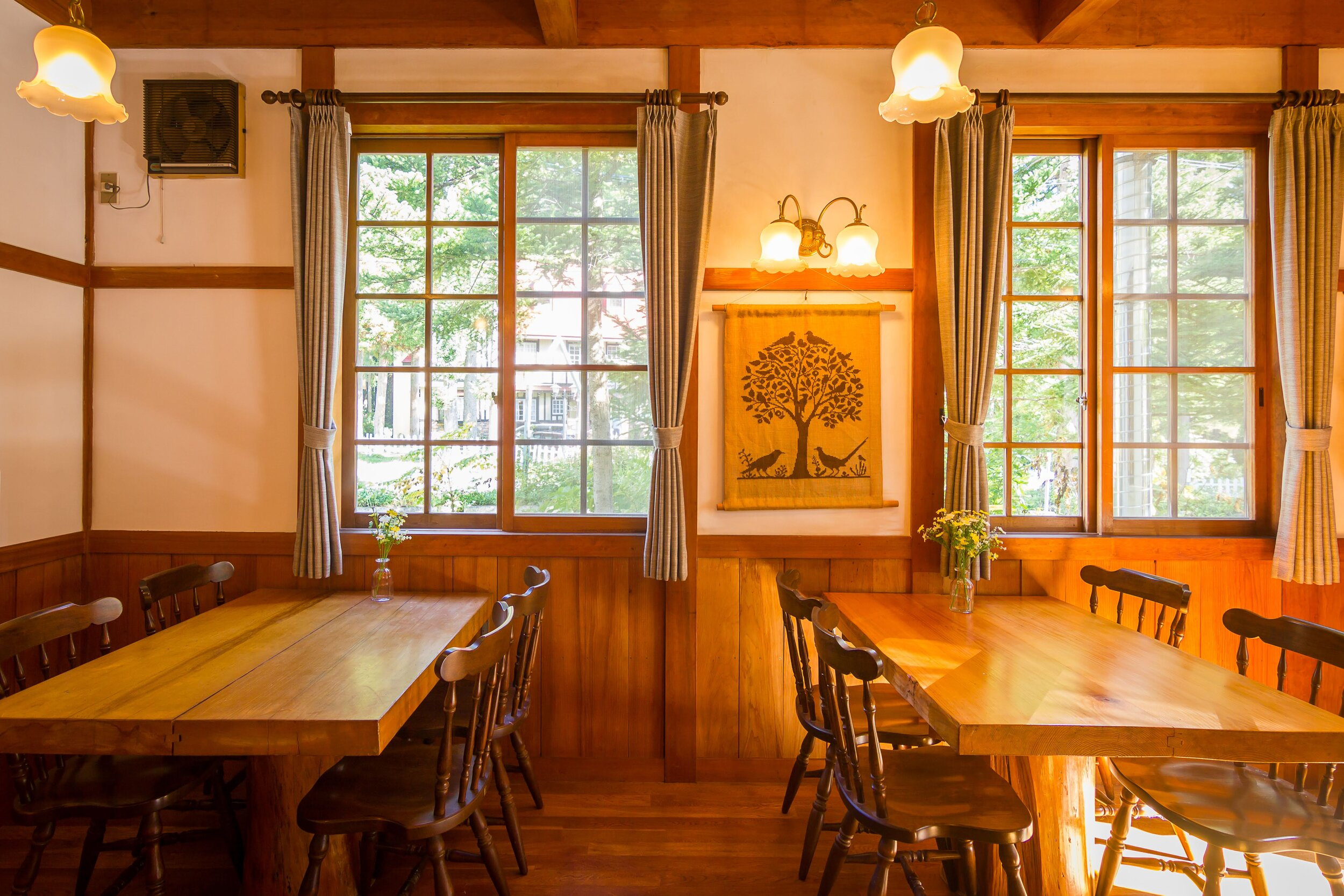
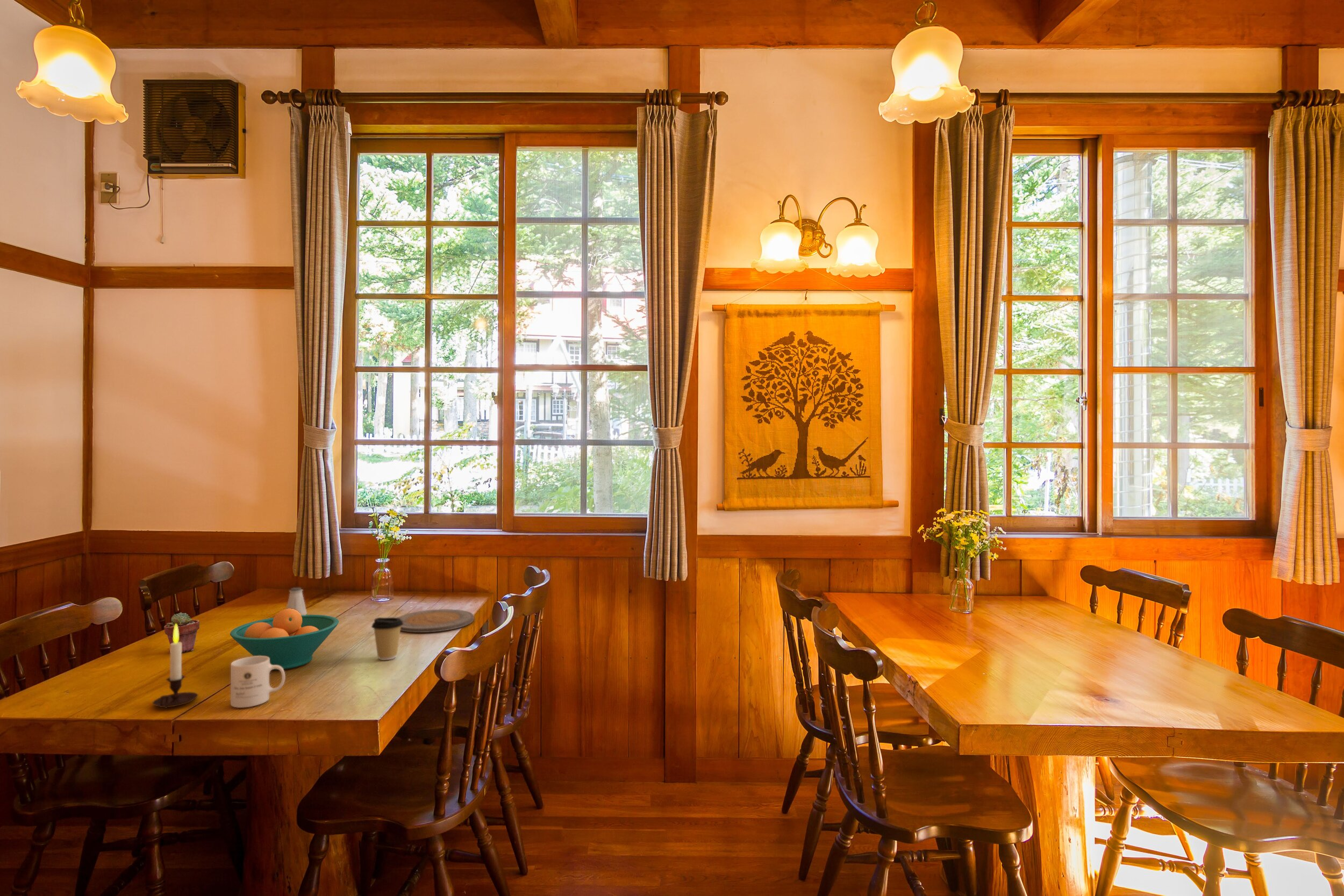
+ fruit bowl [230,608,339,670]
+ plate [397,608,475,633]
+ candle [152,625,199,709]
+ saltshaker [286,587,308,615]
+ coffee cup [371,617,403,661]
+ potted succulent [163,612,200,653]
+ mug [230,656,285,708]
